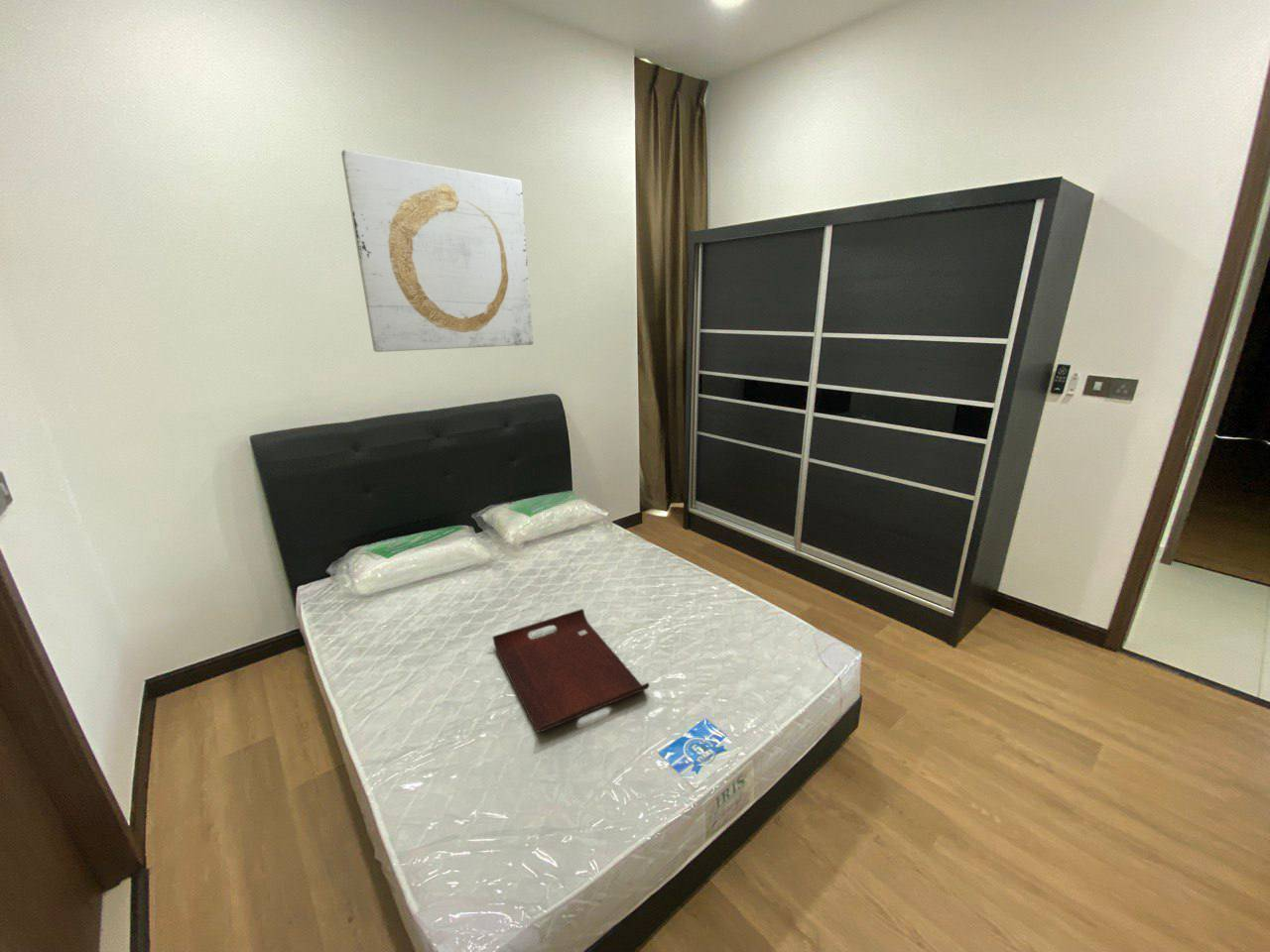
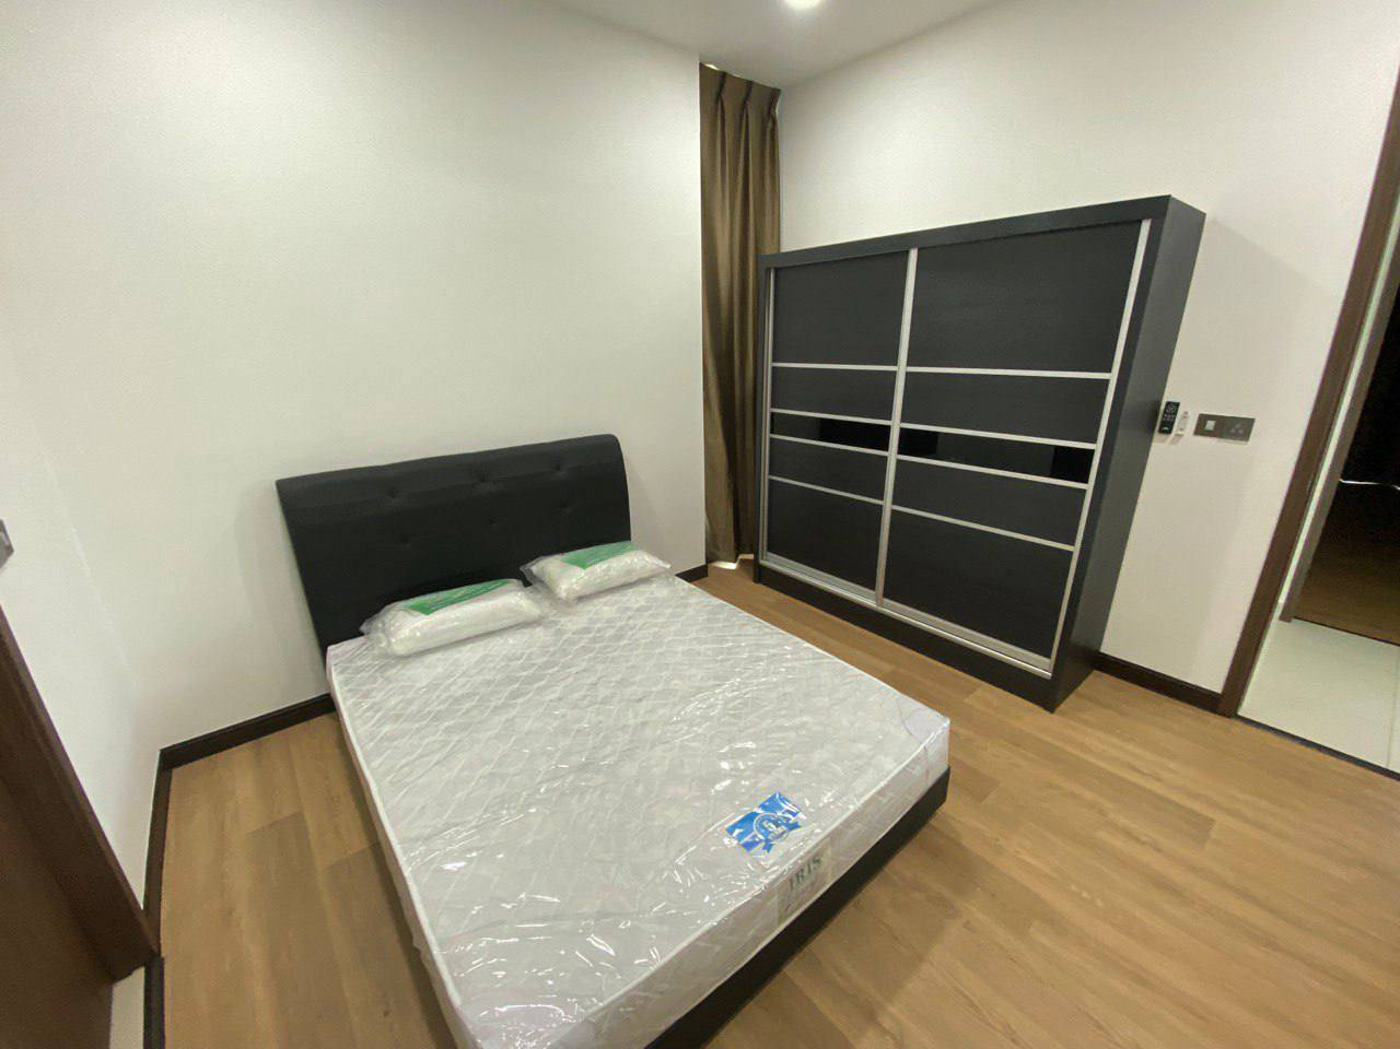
- wall art [340,149,534,353]
- serving tray [492,608,651,734]
